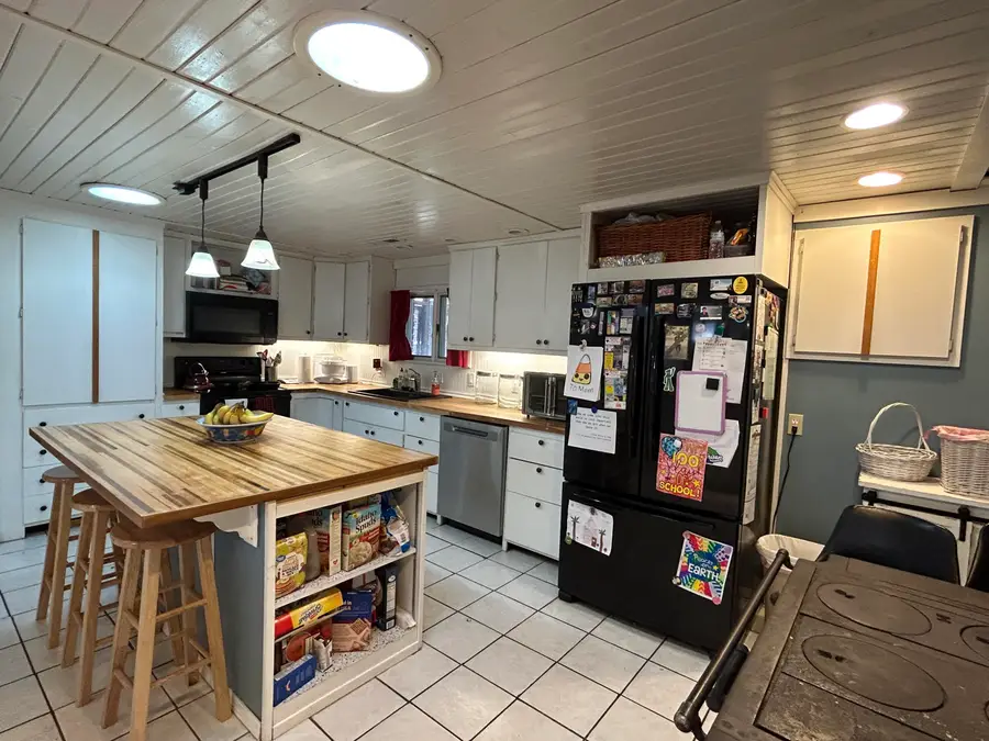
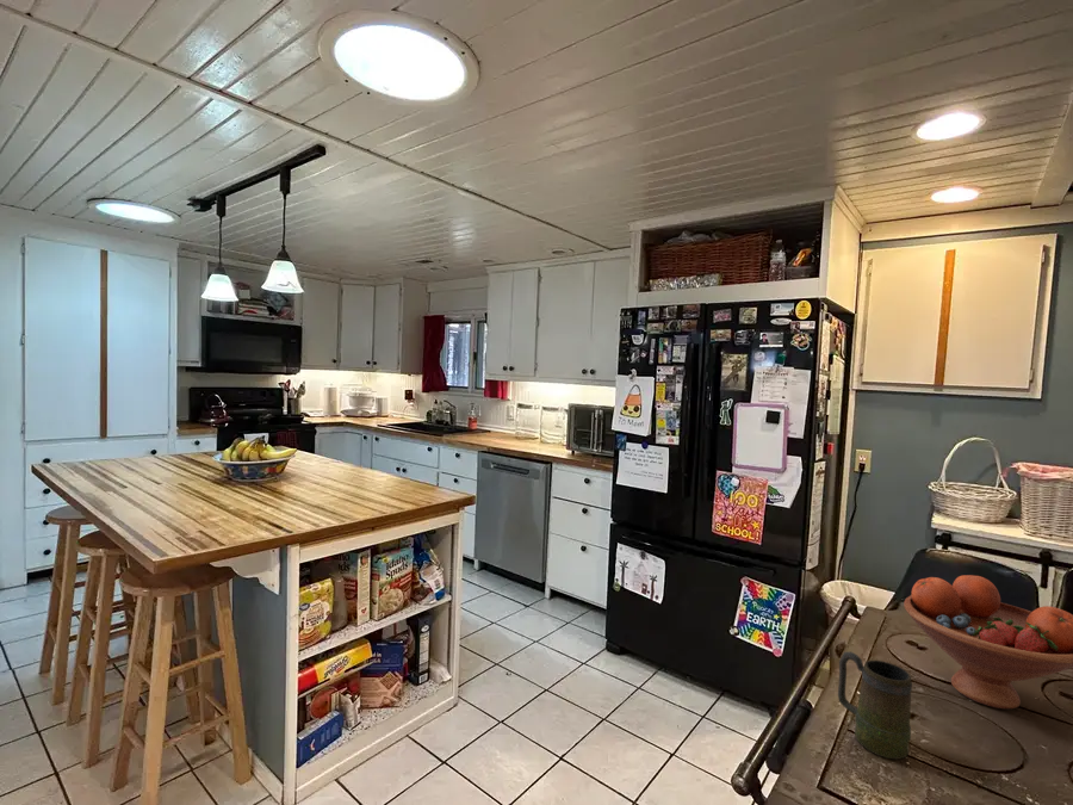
+ mug [837,650,913,761]
+ fruit bowl [903,574,1073,711]
